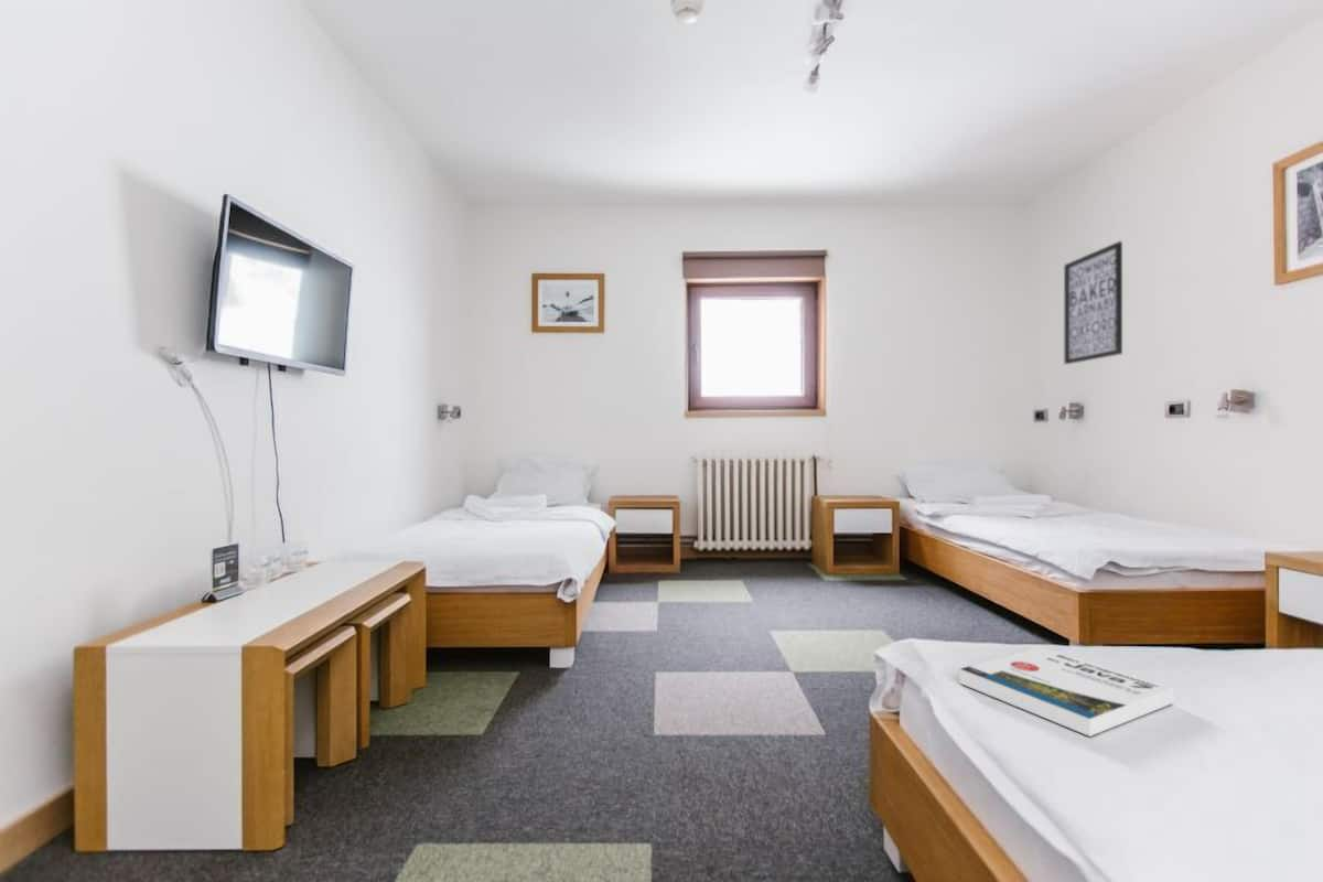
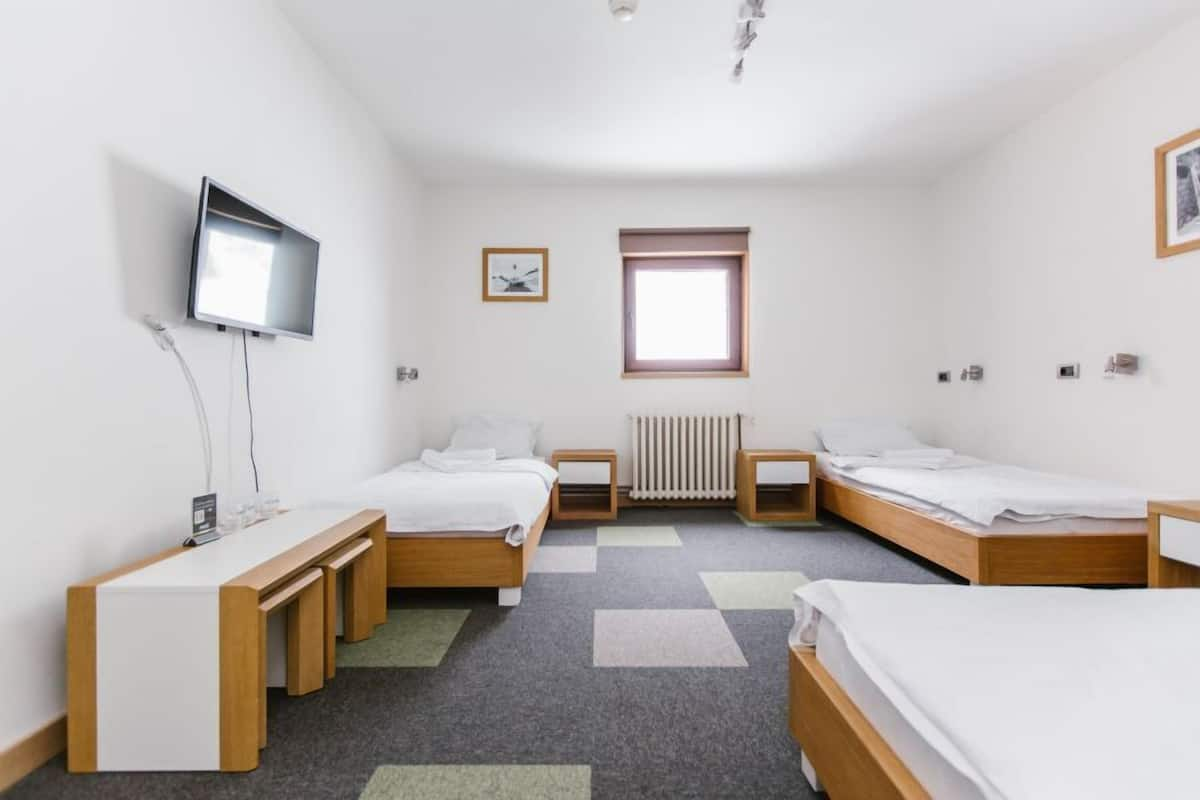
- wall art [1063,240,1123,365]
- book [958,646,1174,738]
